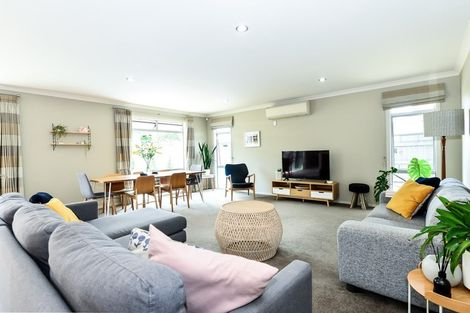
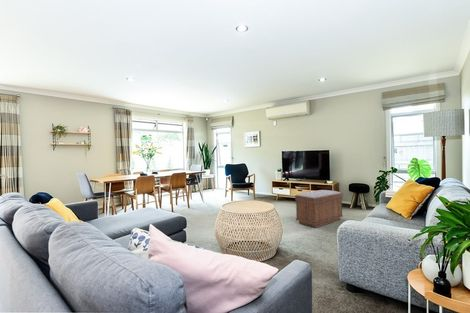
+ bench [294,189,344,228]
